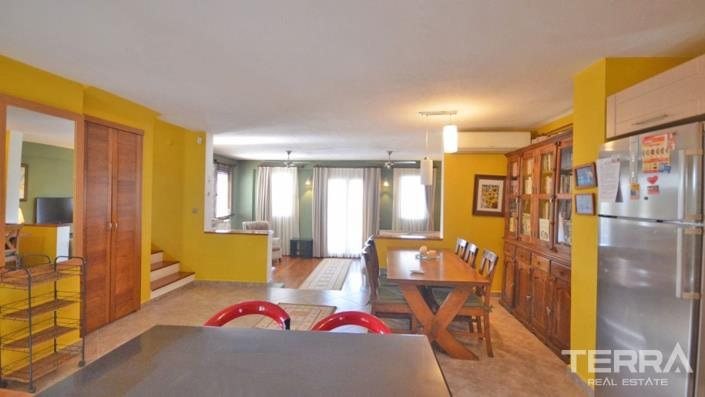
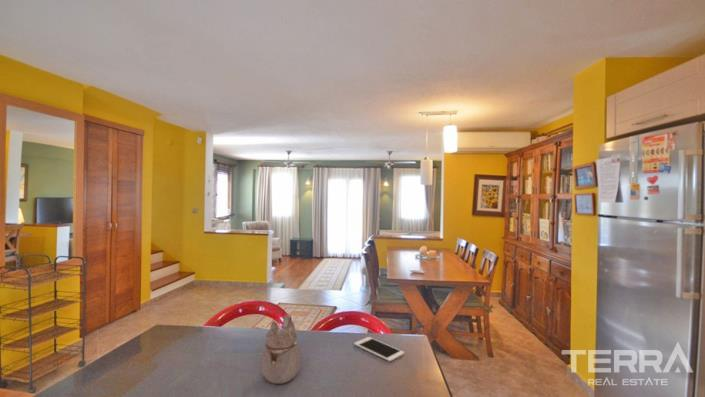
+ teapot [260,314,301,385]
+ cell phone [353,336,405,362]
